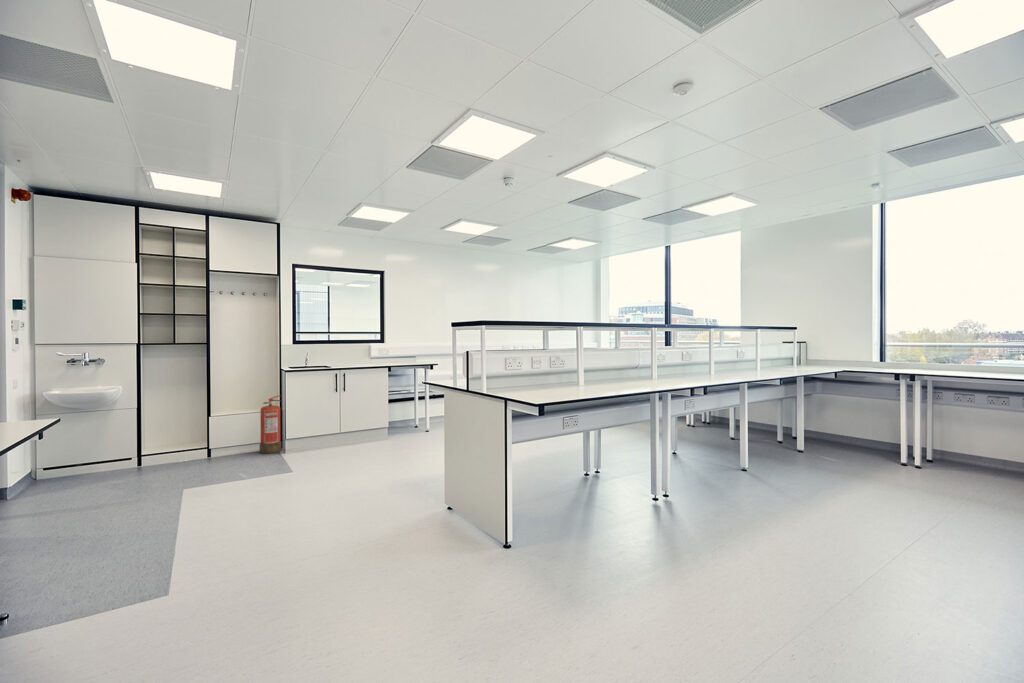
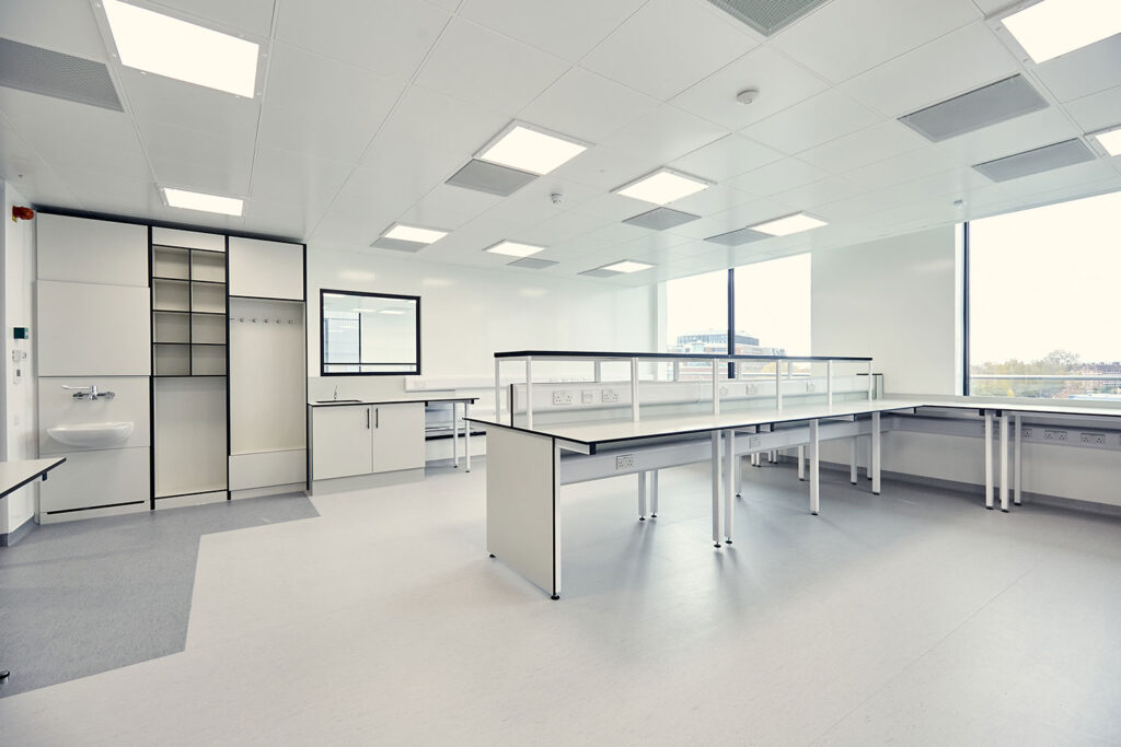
- fire extinguisher [259,394,282,454]
